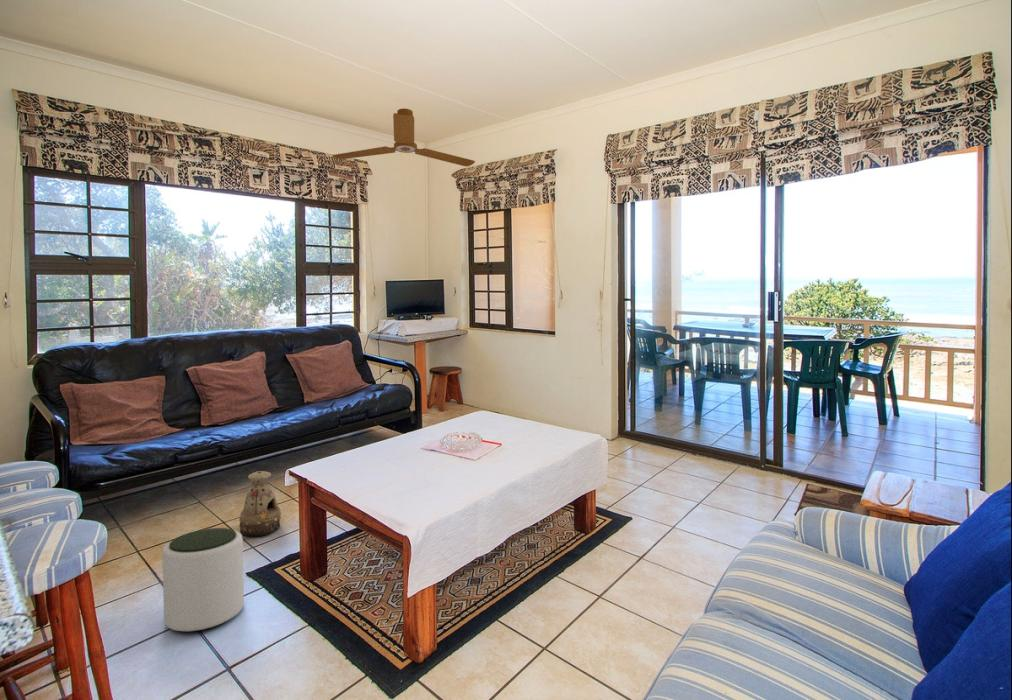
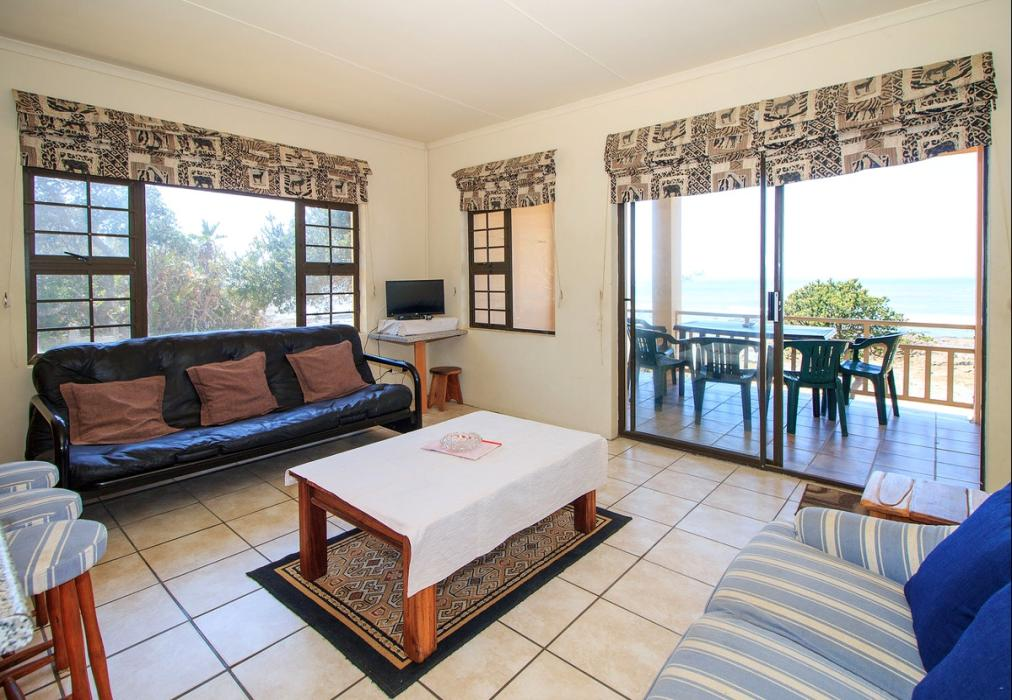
- ceiling fan [331,107,476,167]
- lantern [238,470,282,537]
- plant pot [161,527,245,633]
